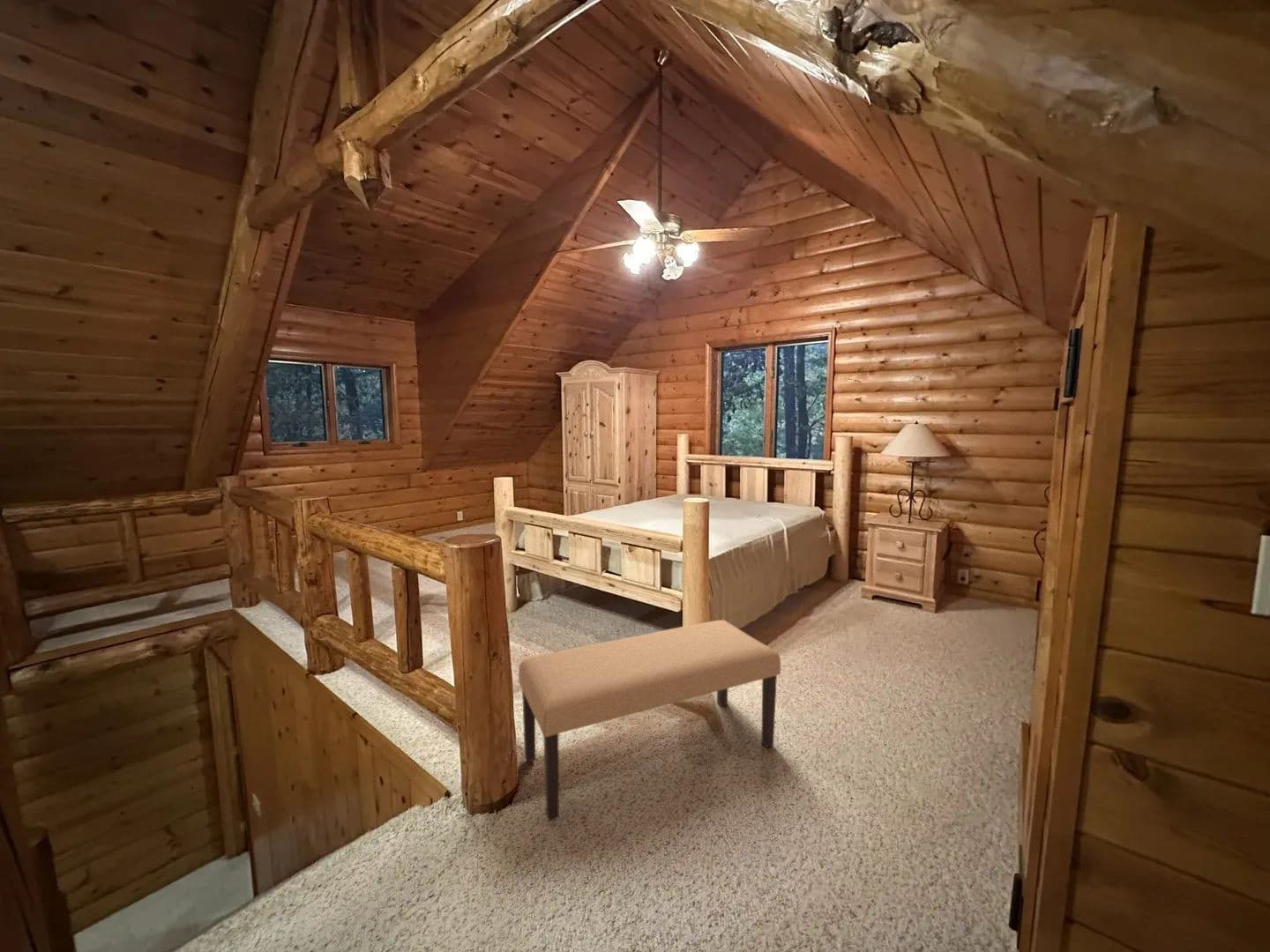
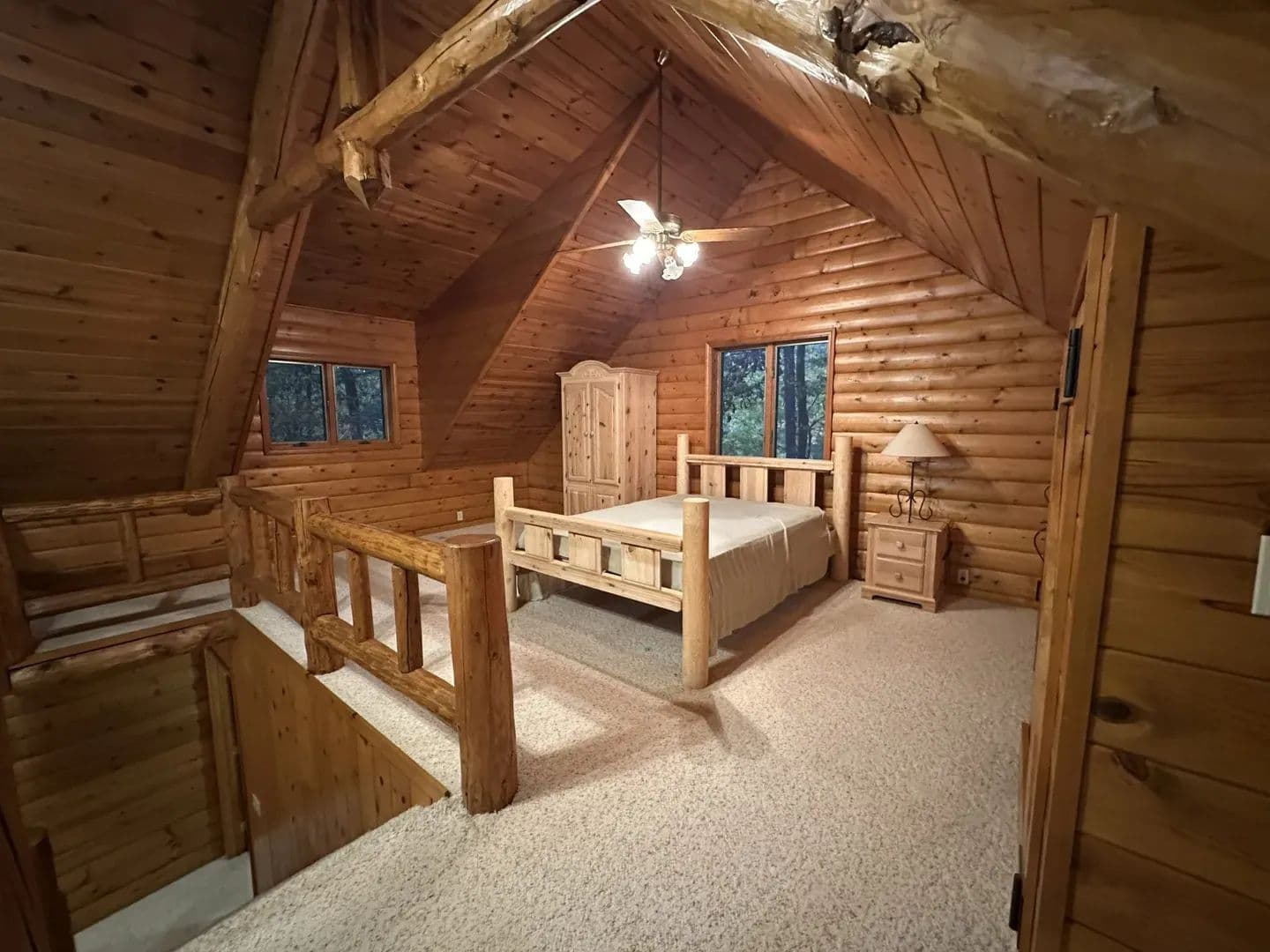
- bench [518,619,781,822]
